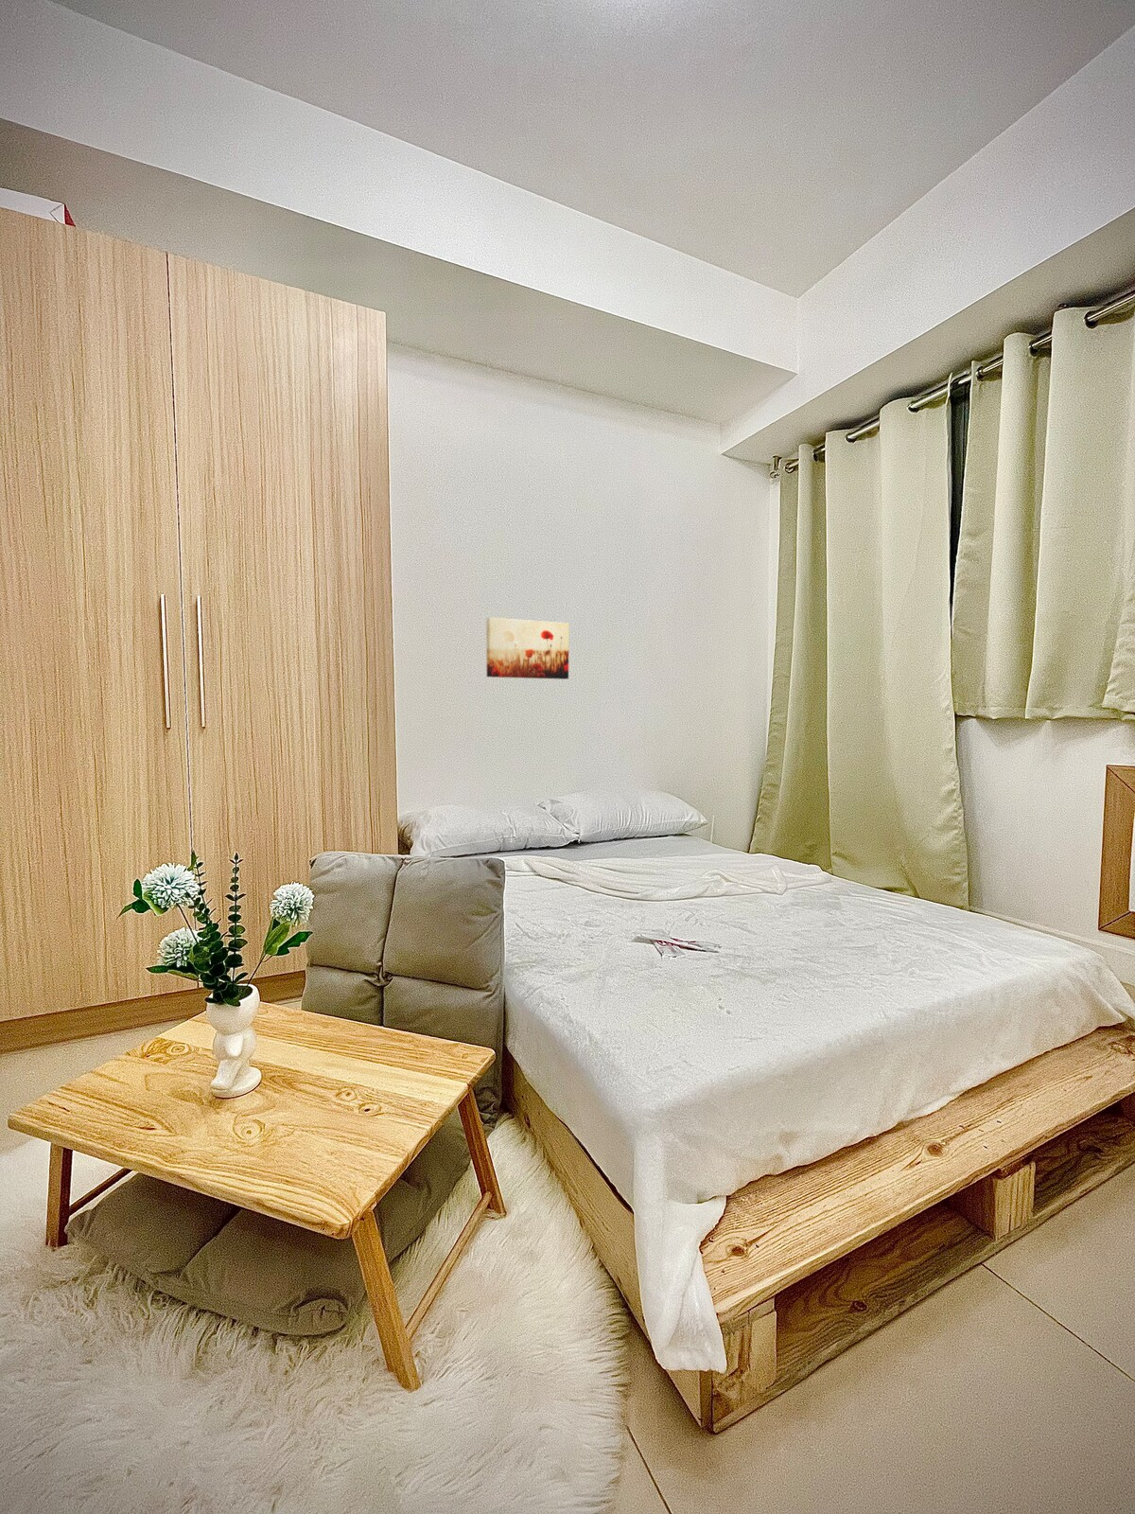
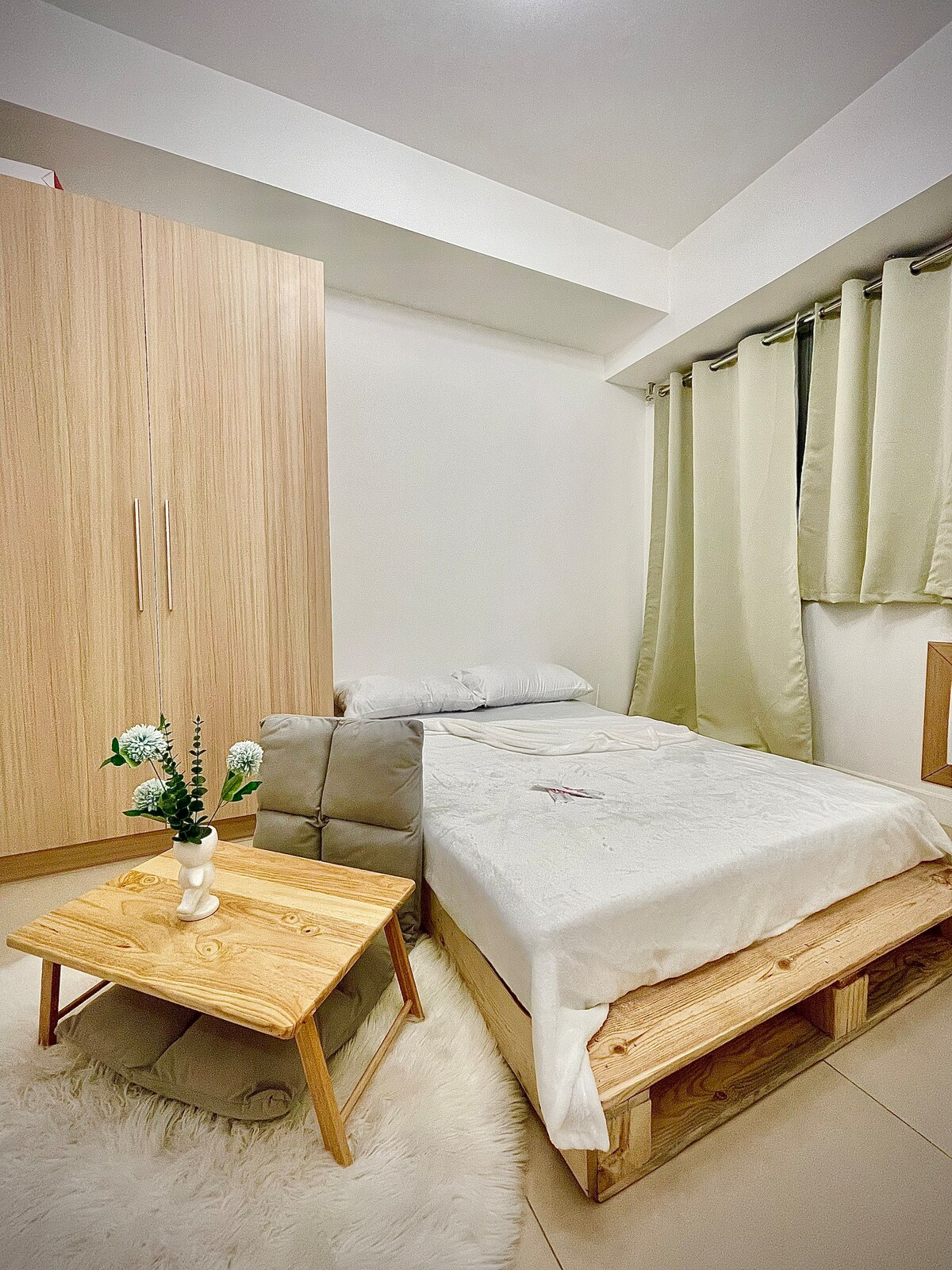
- wall art [485,618,570,681]
